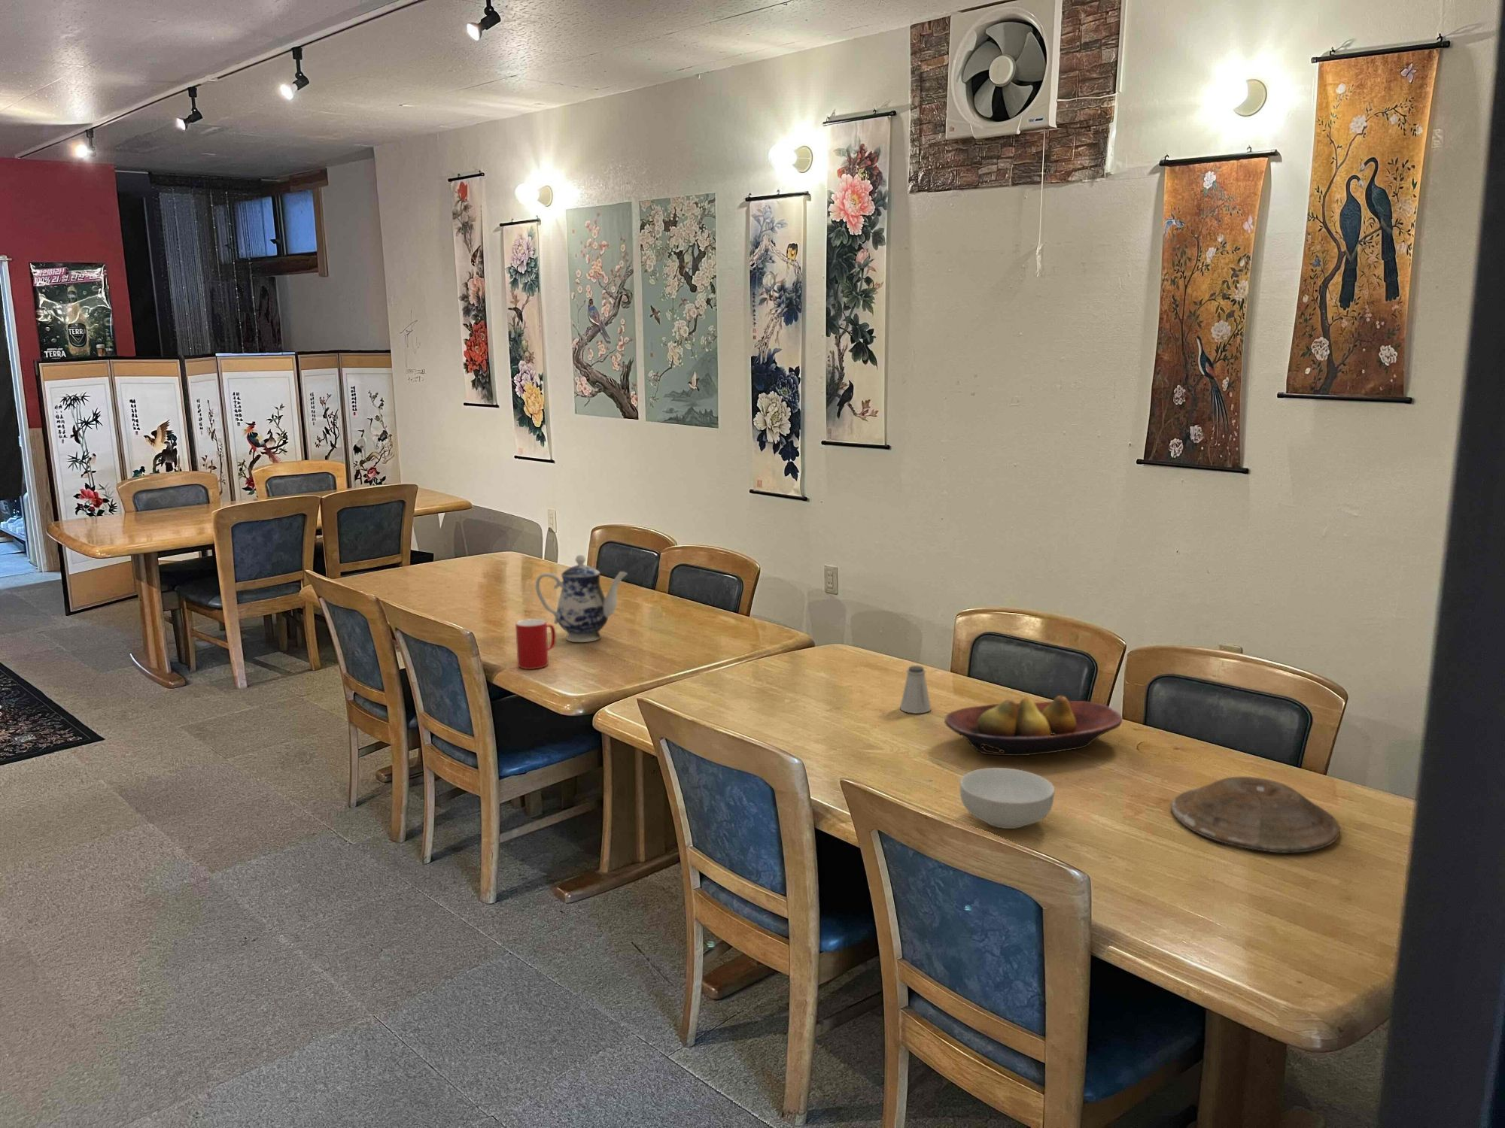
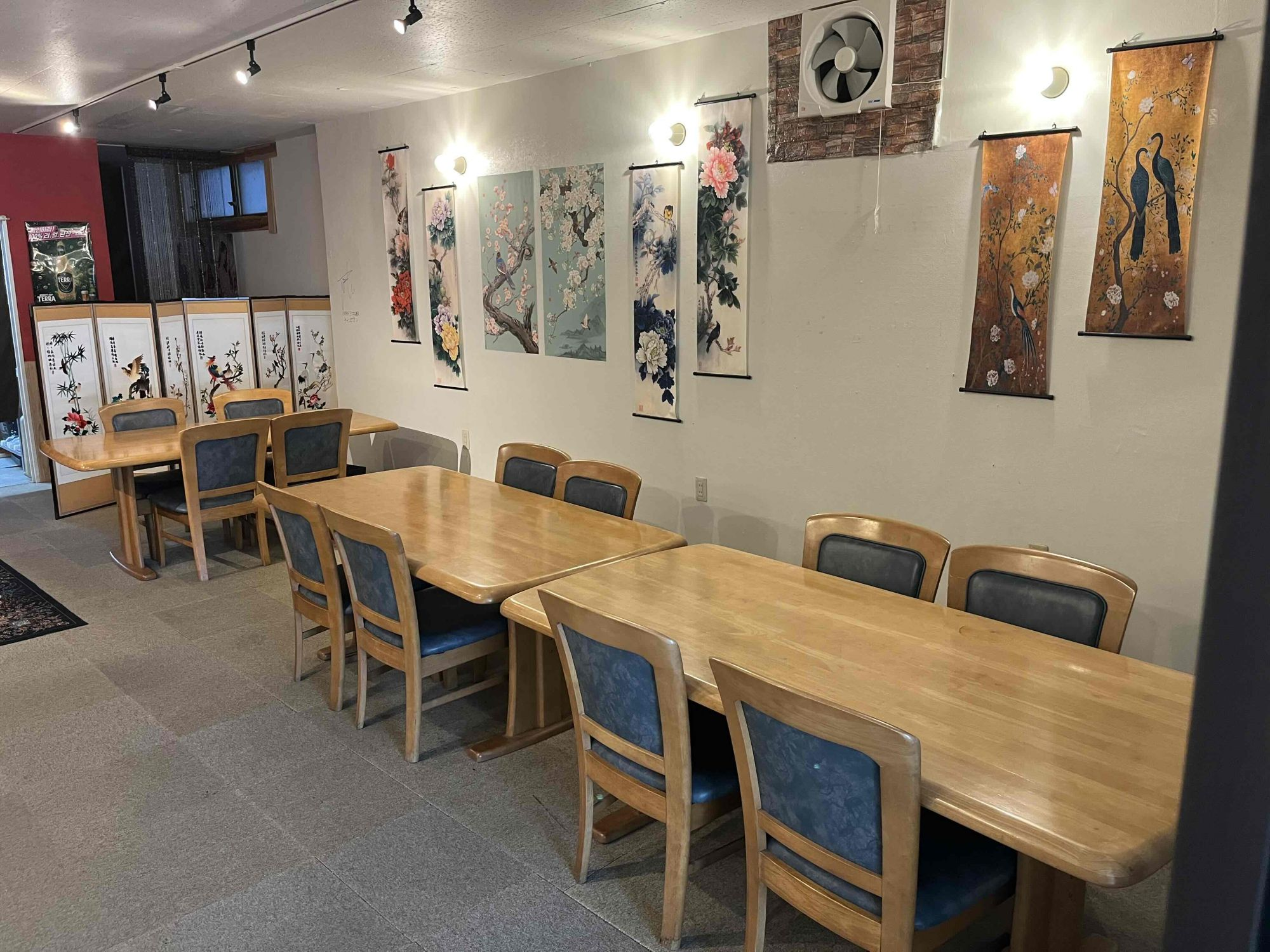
- fruit bowl [943,694,1122,756]
- plate [1170,776,1341,853]
- cereal bowl [959,767,1055,829]
- cup [514,619,556,669]
- saltshaker [899,665,931,714]
- teapot [534,555,628,643]
